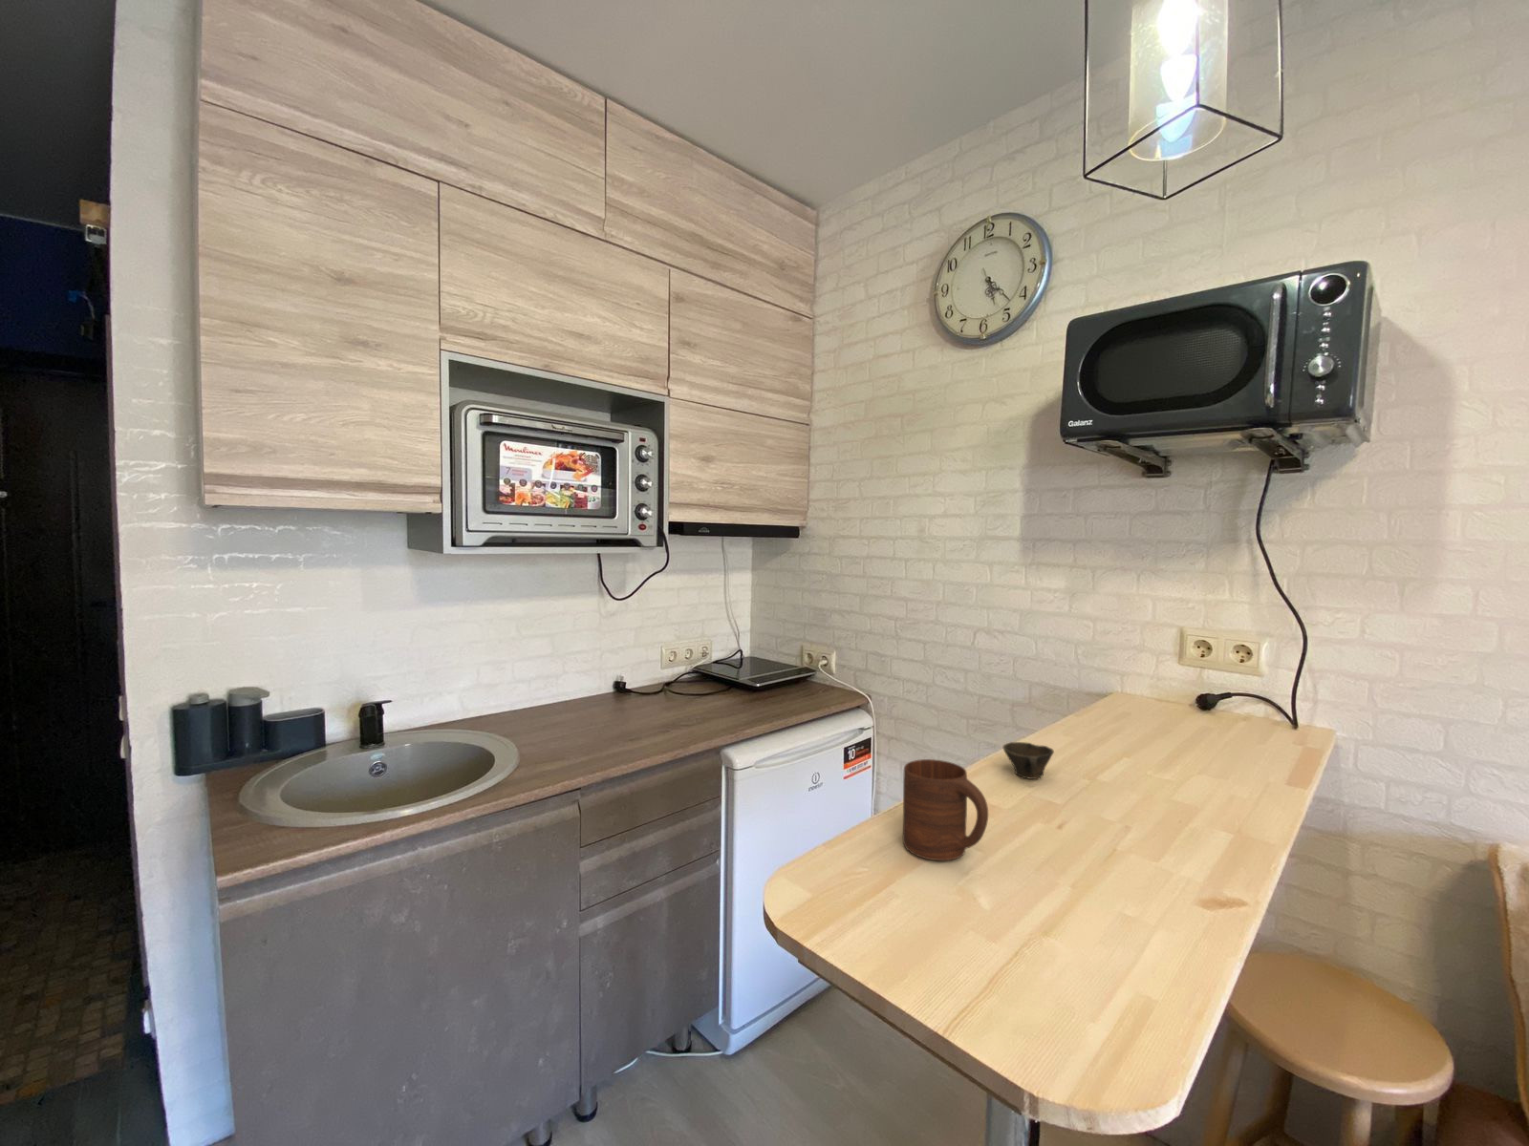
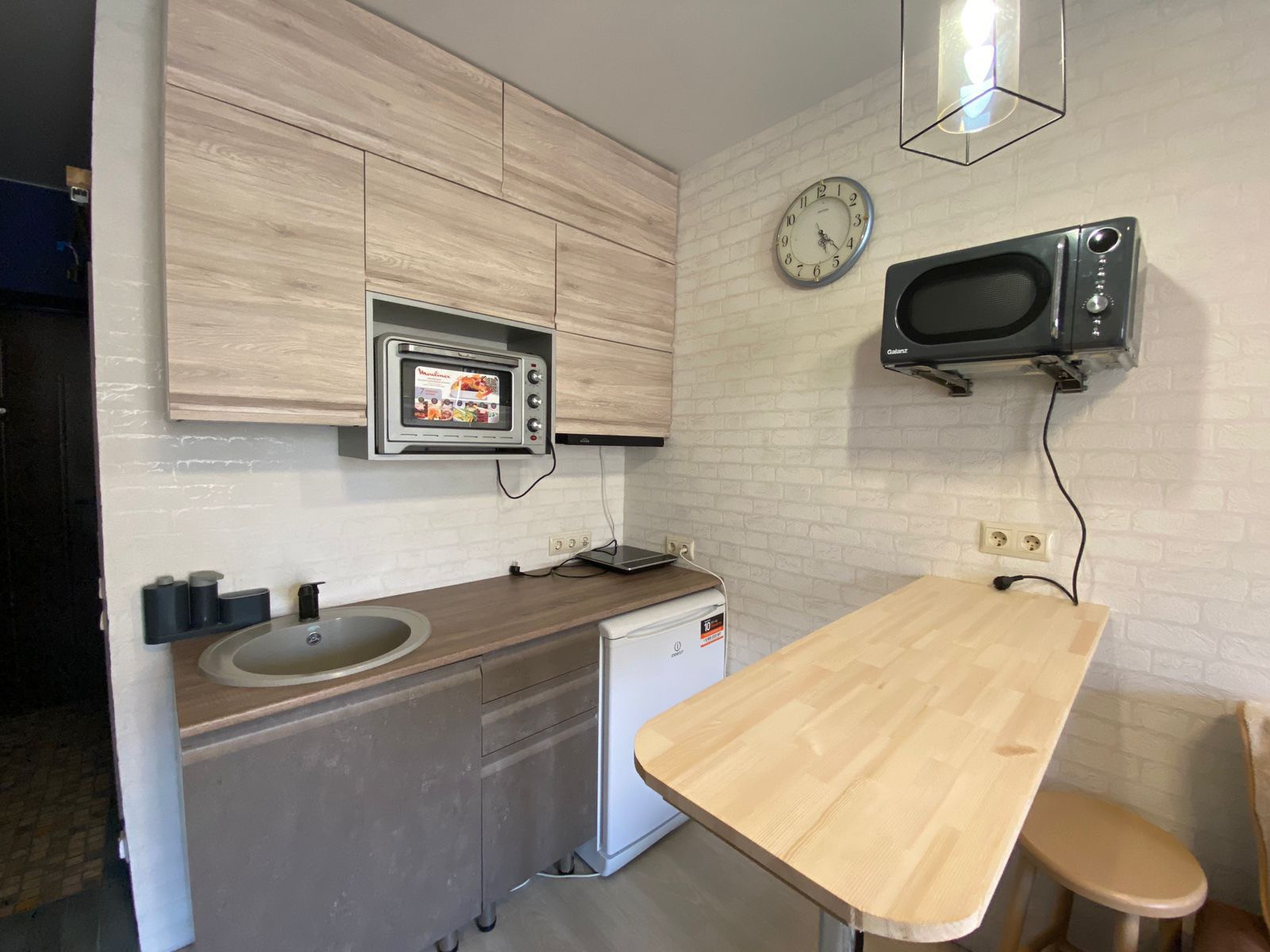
- cup [1003,742,1055,780]
- cup [902,758,990,862]
